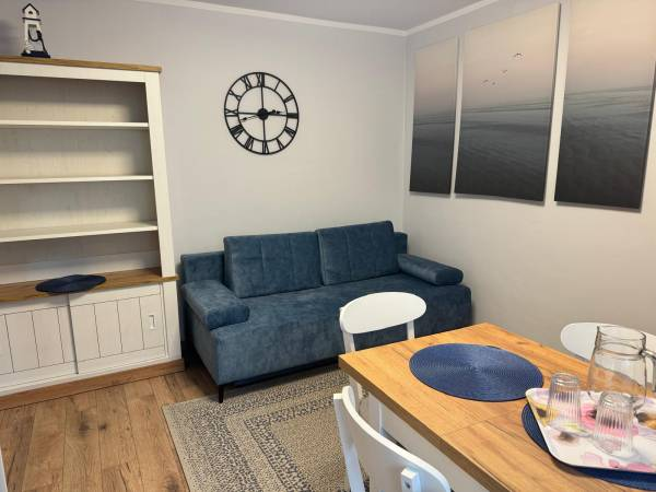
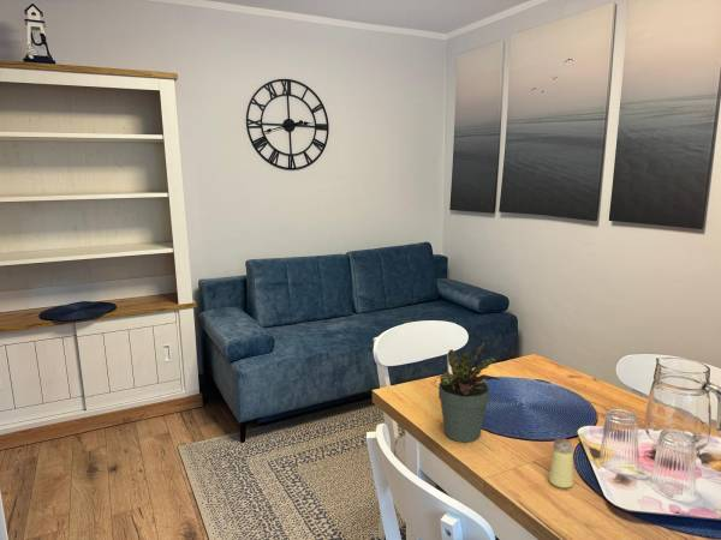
+ potted plant [433,342,500,443]
+ saltshaker [548,437,574,490]
